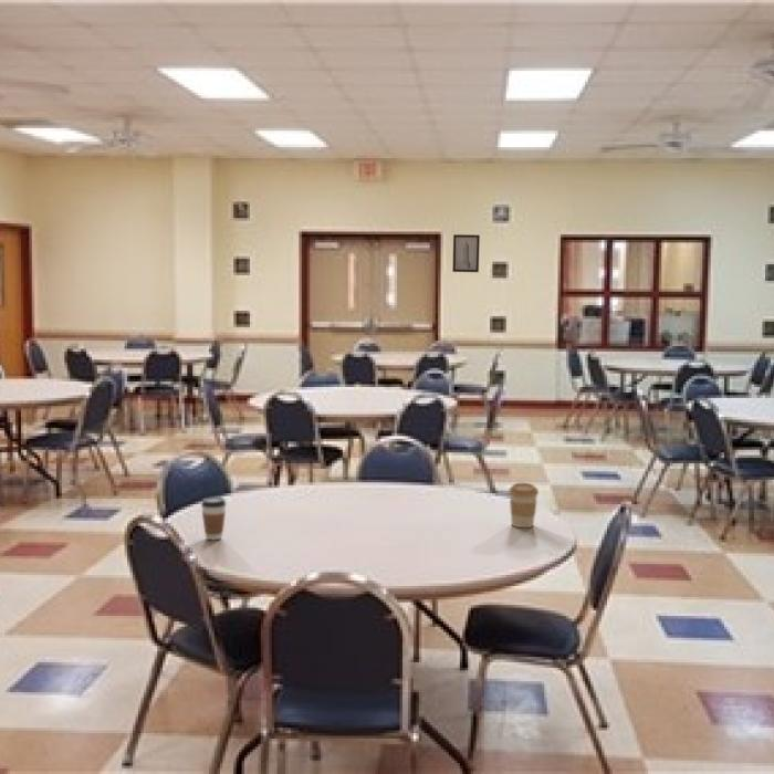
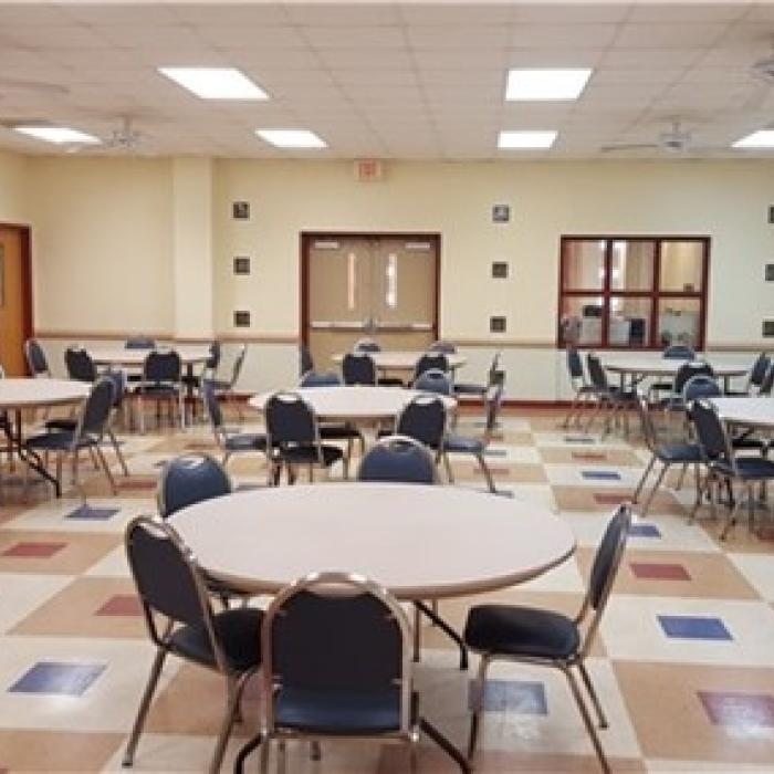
- coffee cup [508,482,540,529]
- wall art [451,233,481,273]
- coffee cup [200,495,228,541]
